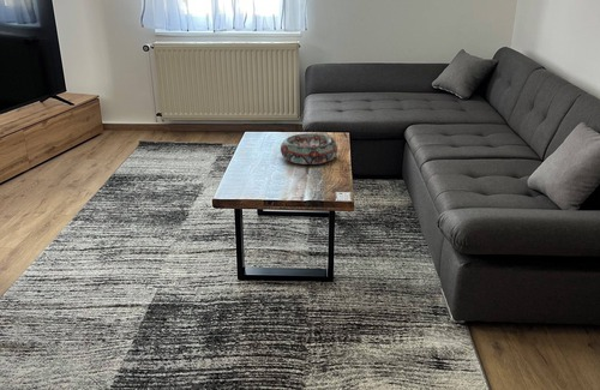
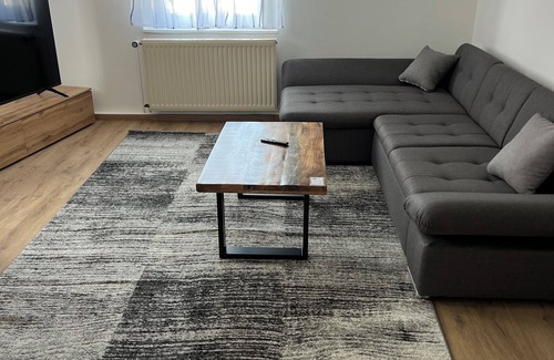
- decorative bowl [280,132,338,166]
